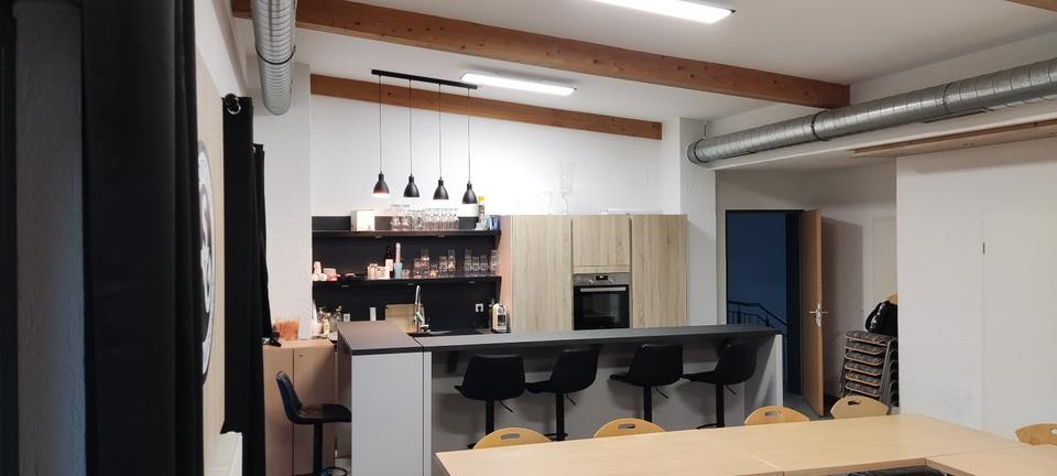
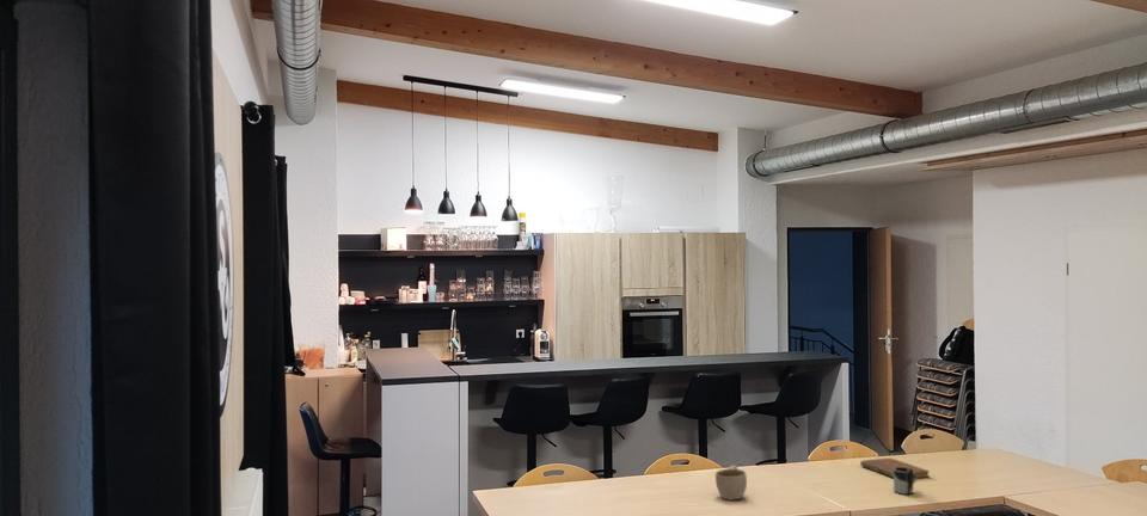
+ cup [893,467,918,496]
+ cup [714,463,748,500]
+ notebook [859,457,931,480]
